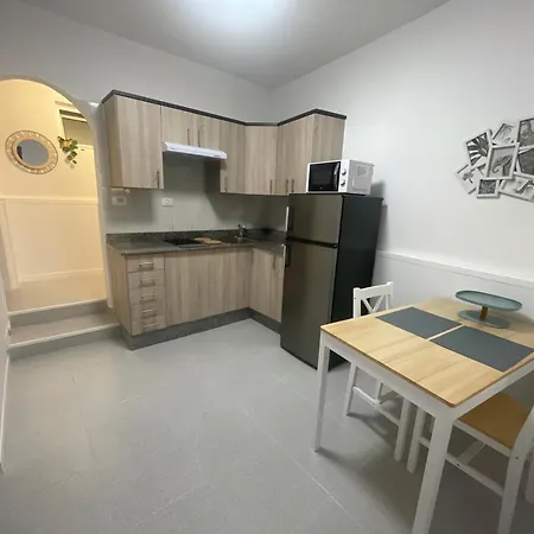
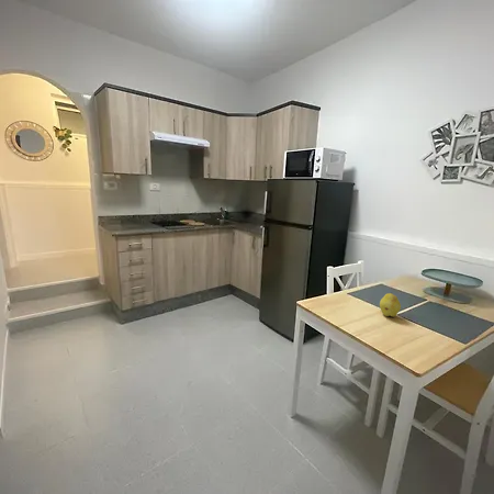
+ fruit [379,292,402,317]
